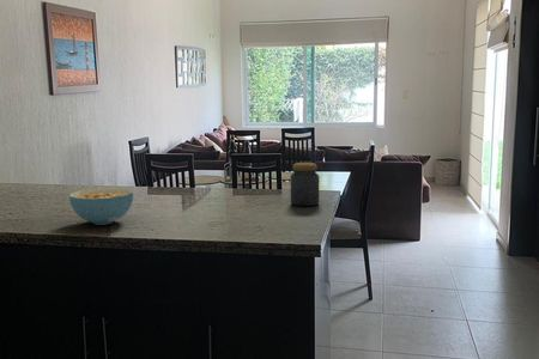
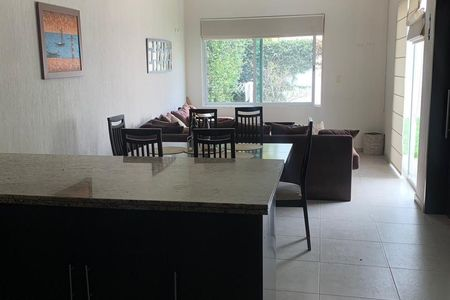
- jar [290,162,320,208]
- cereal bowl [68,187,134,226]
